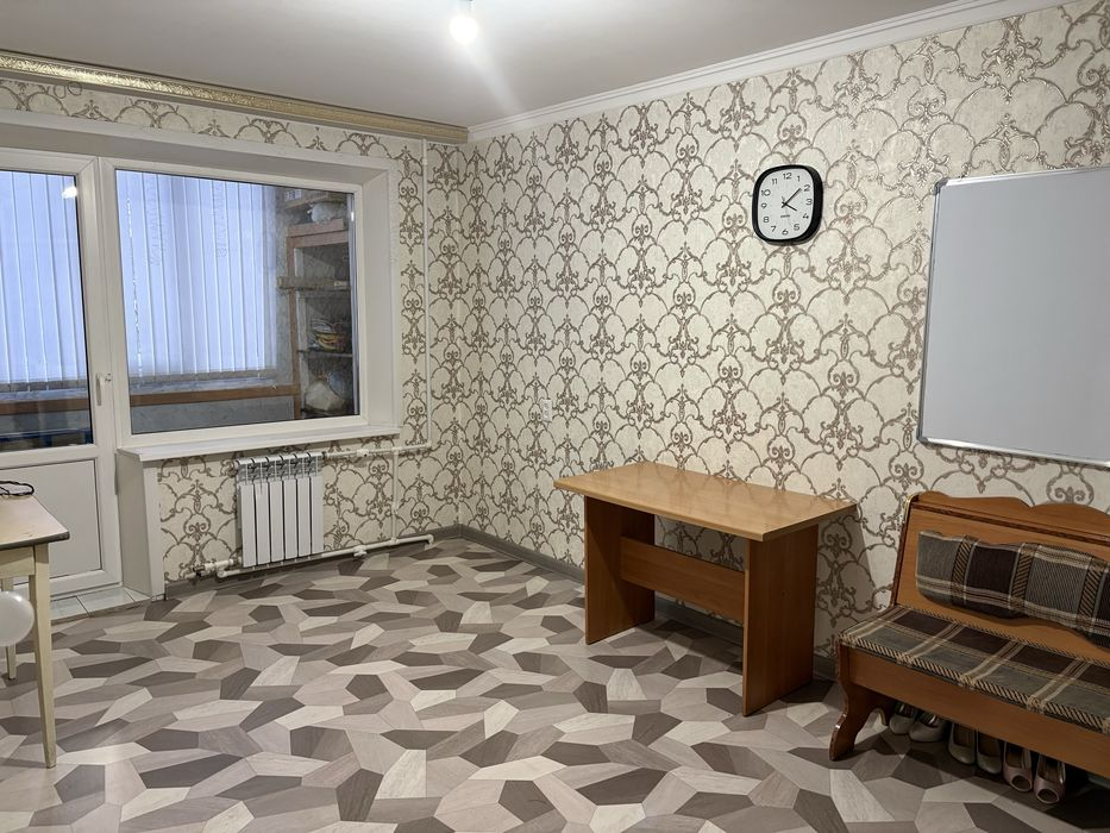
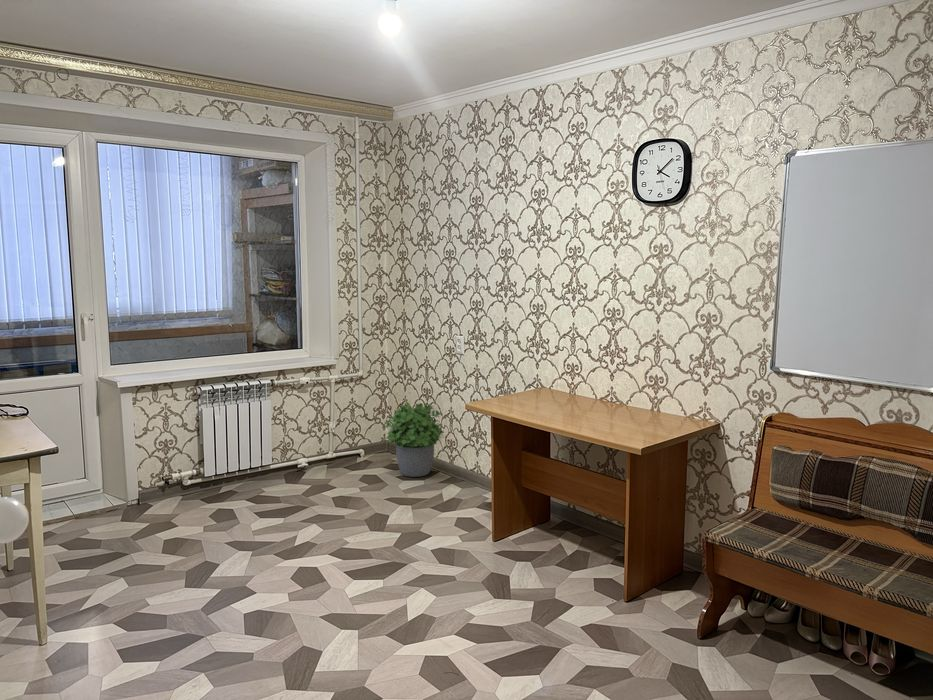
+ potted plant [384,400,445,478]
